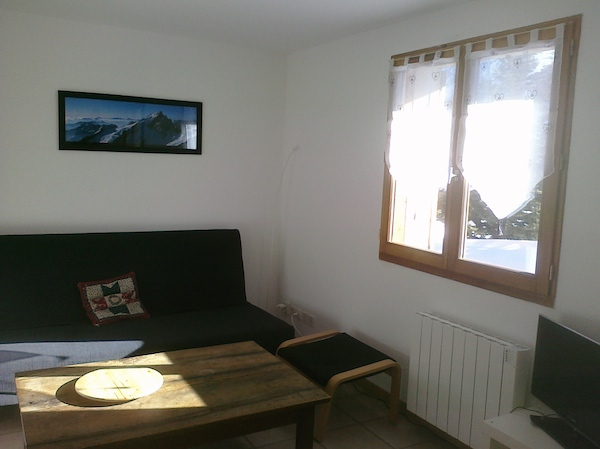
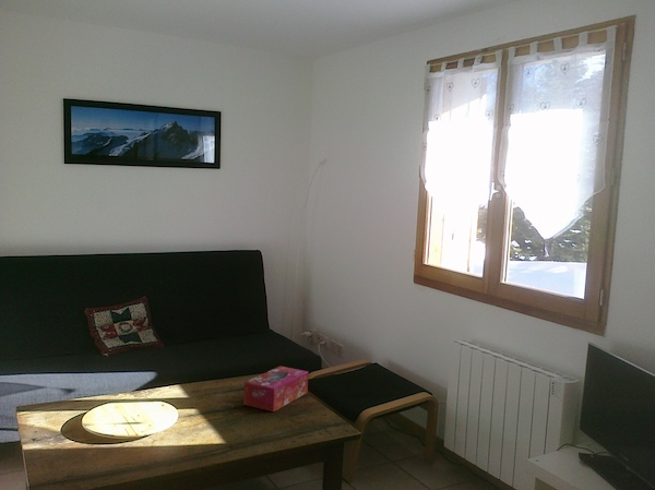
+ tissue box [242,366,309,413]
